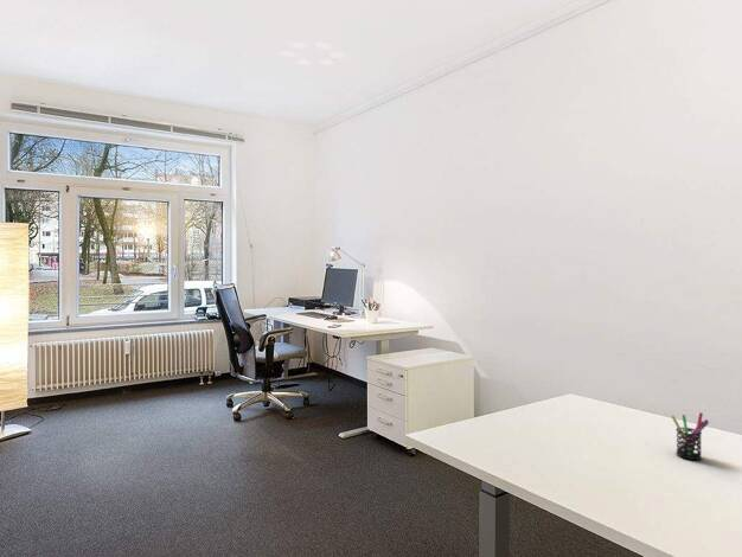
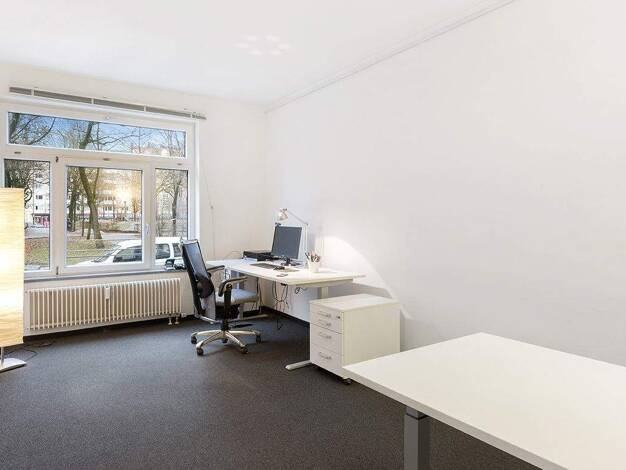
- pen holder [670,411,710,461]
